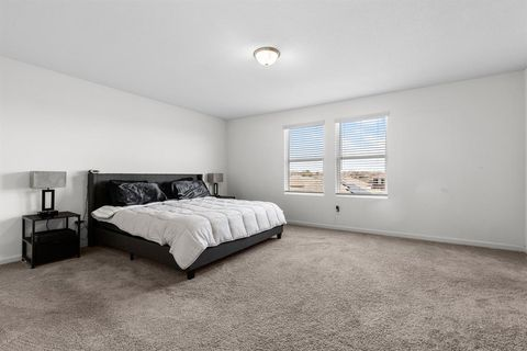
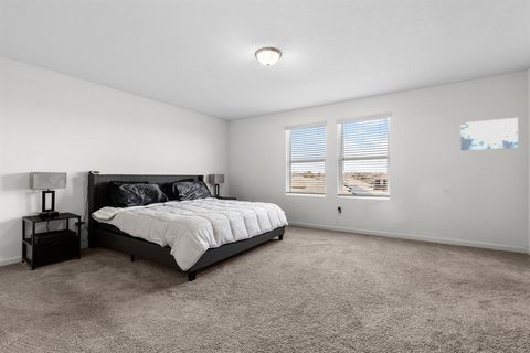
+ wall art [459,117,519,151]
